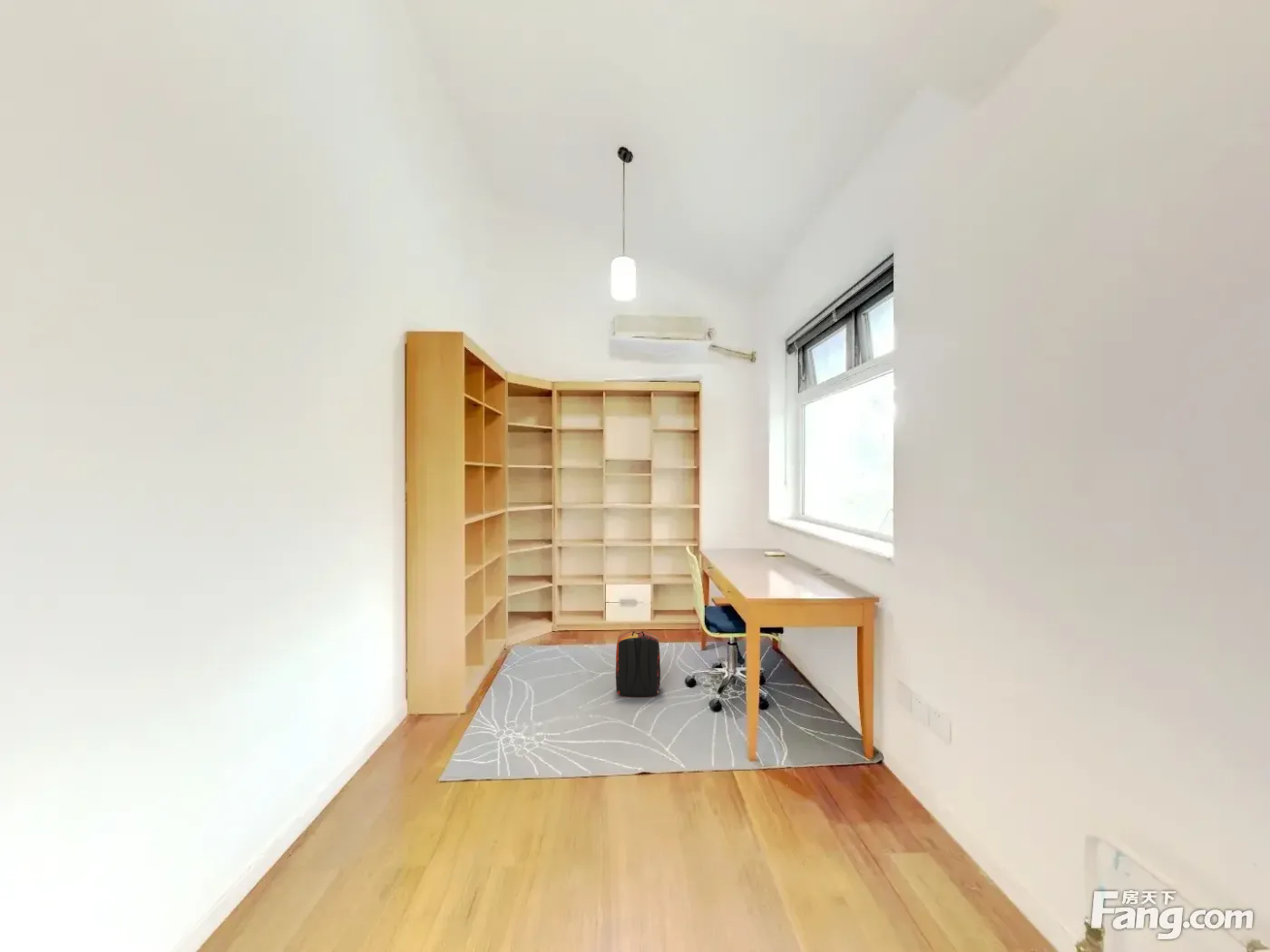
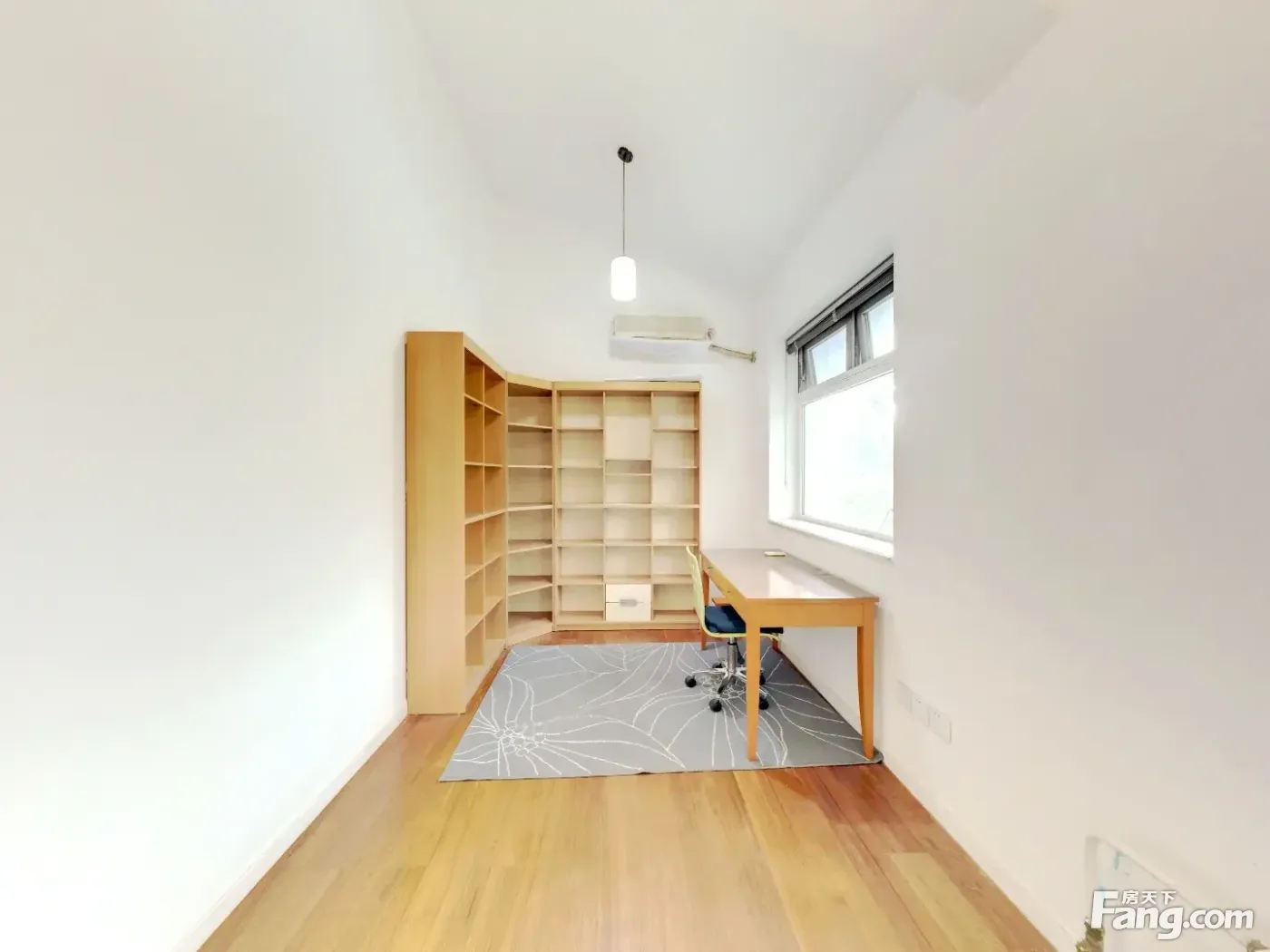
- backpack [615,630,661,697]
